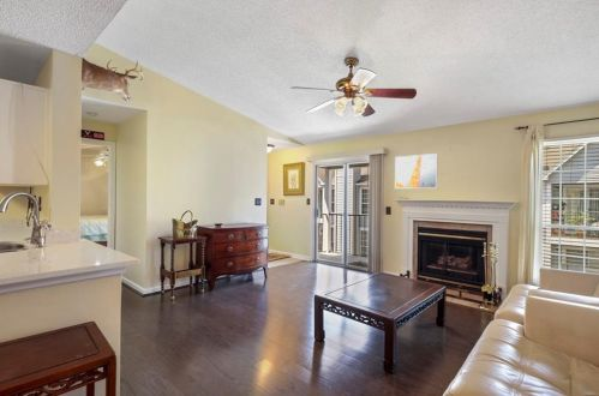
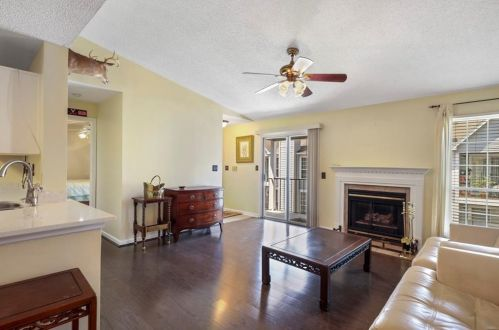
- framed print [394,152,438,190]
